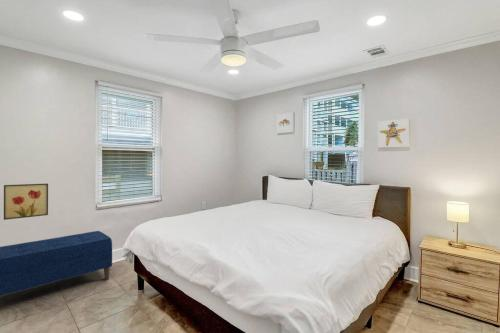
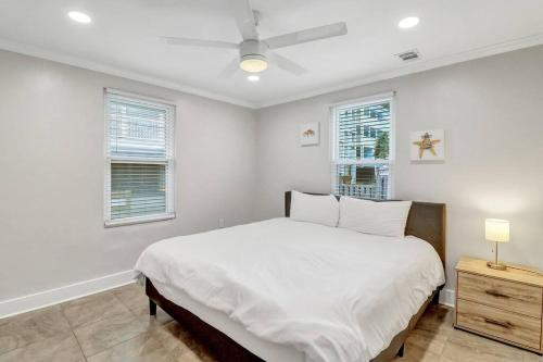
- bench [0,230,113,297]
- wall art [3,183,49,221]
